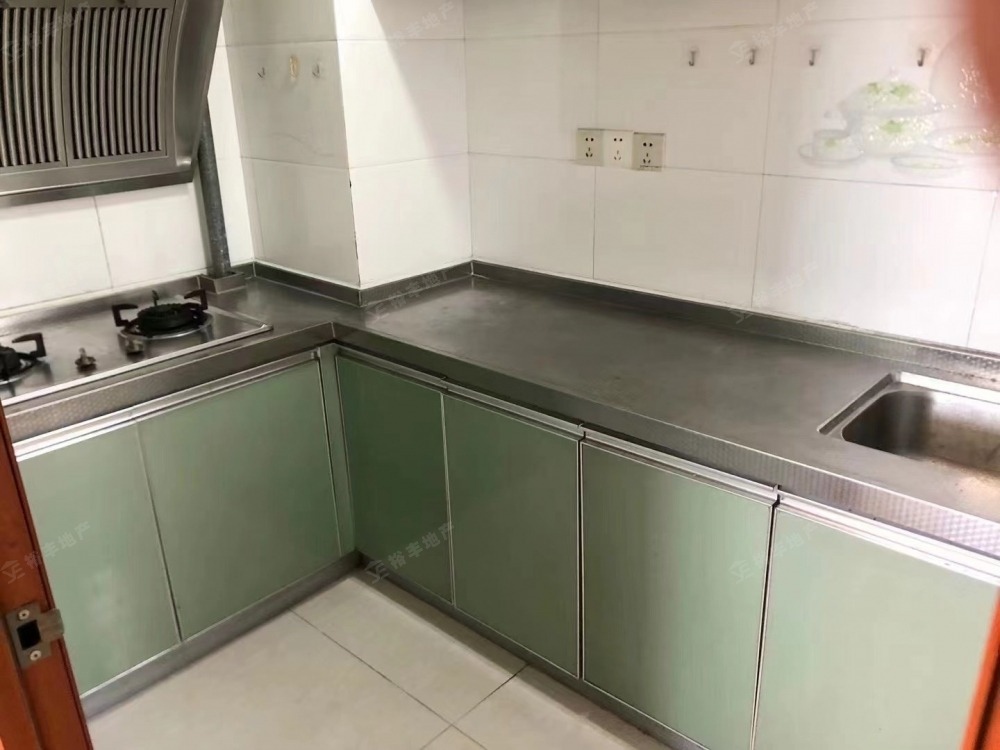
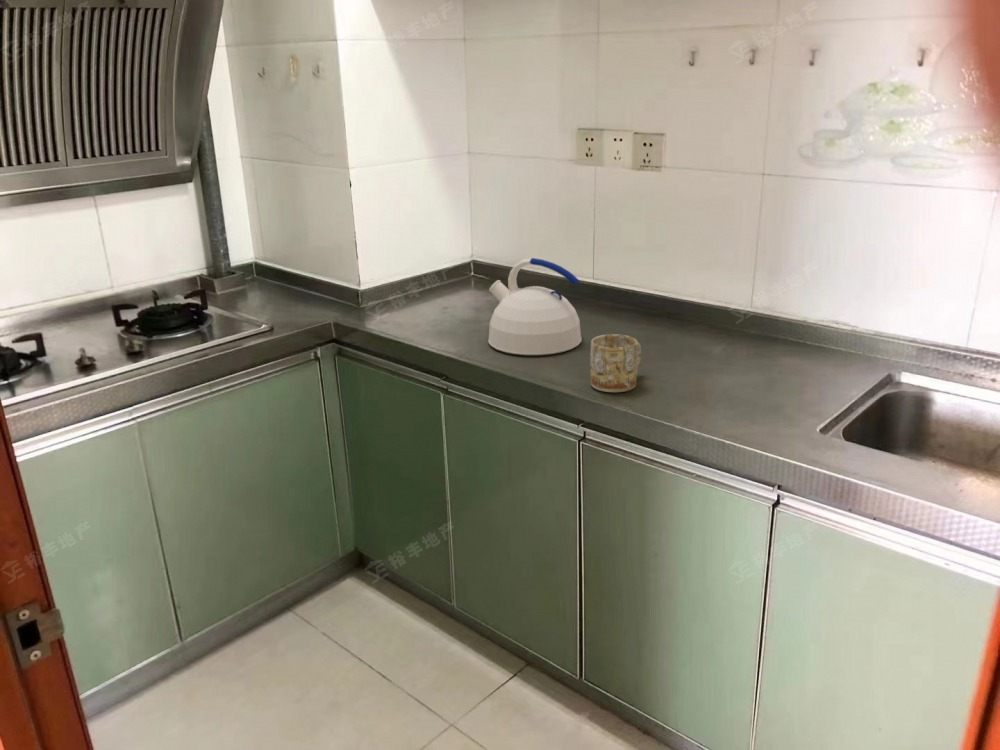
+ mug [589,333,642,393]
+ kettle [487,257,583,356]
